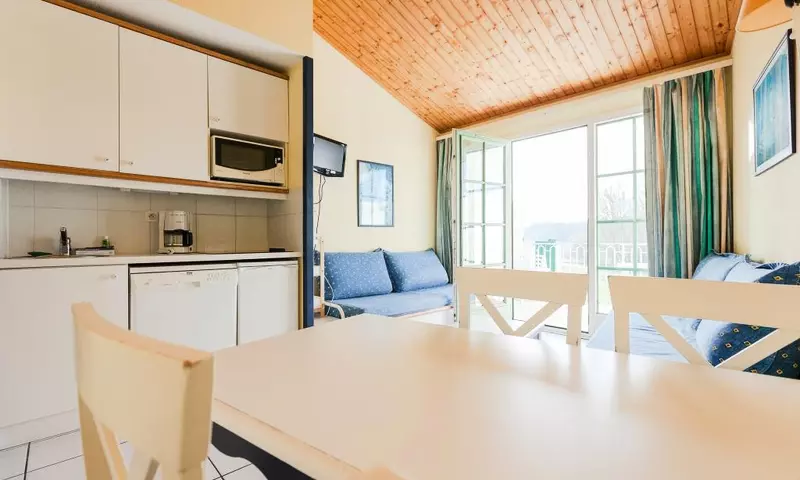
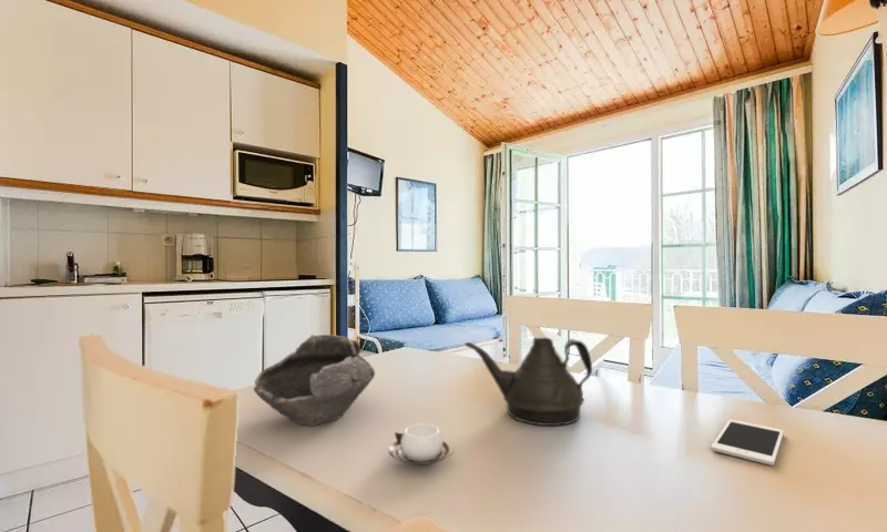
+ bowl [253,334,376,427]
+ cell phone [710,419,785,467]
+ cup [387,423,455,466]
+ teapot [463,337,593,427]
